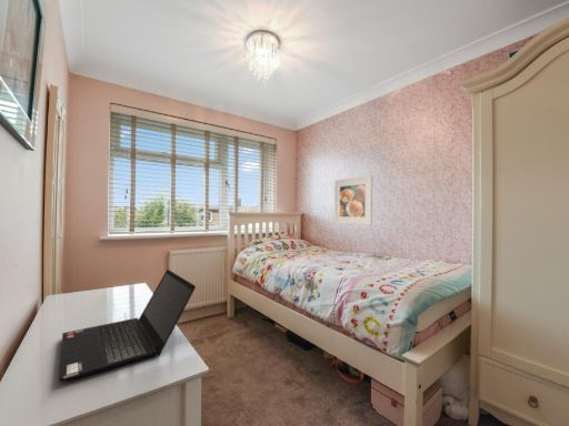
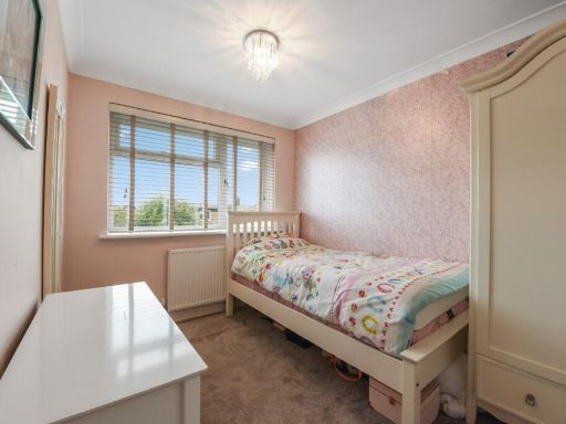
- laptop computer [58,268,197,382]
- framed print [333,174,373,226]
